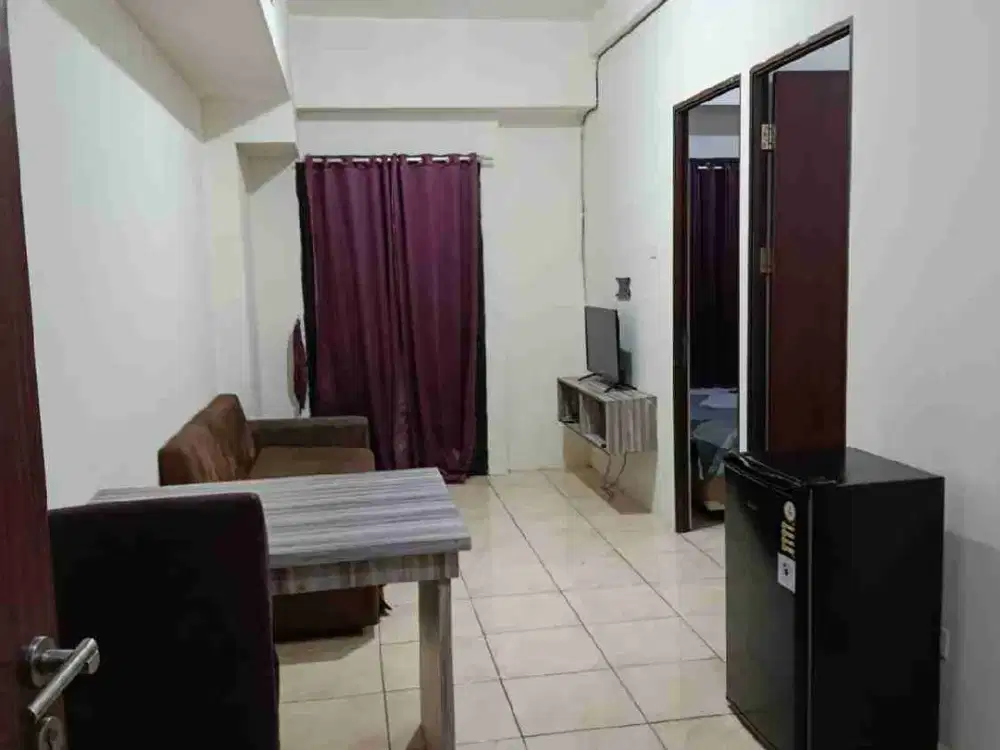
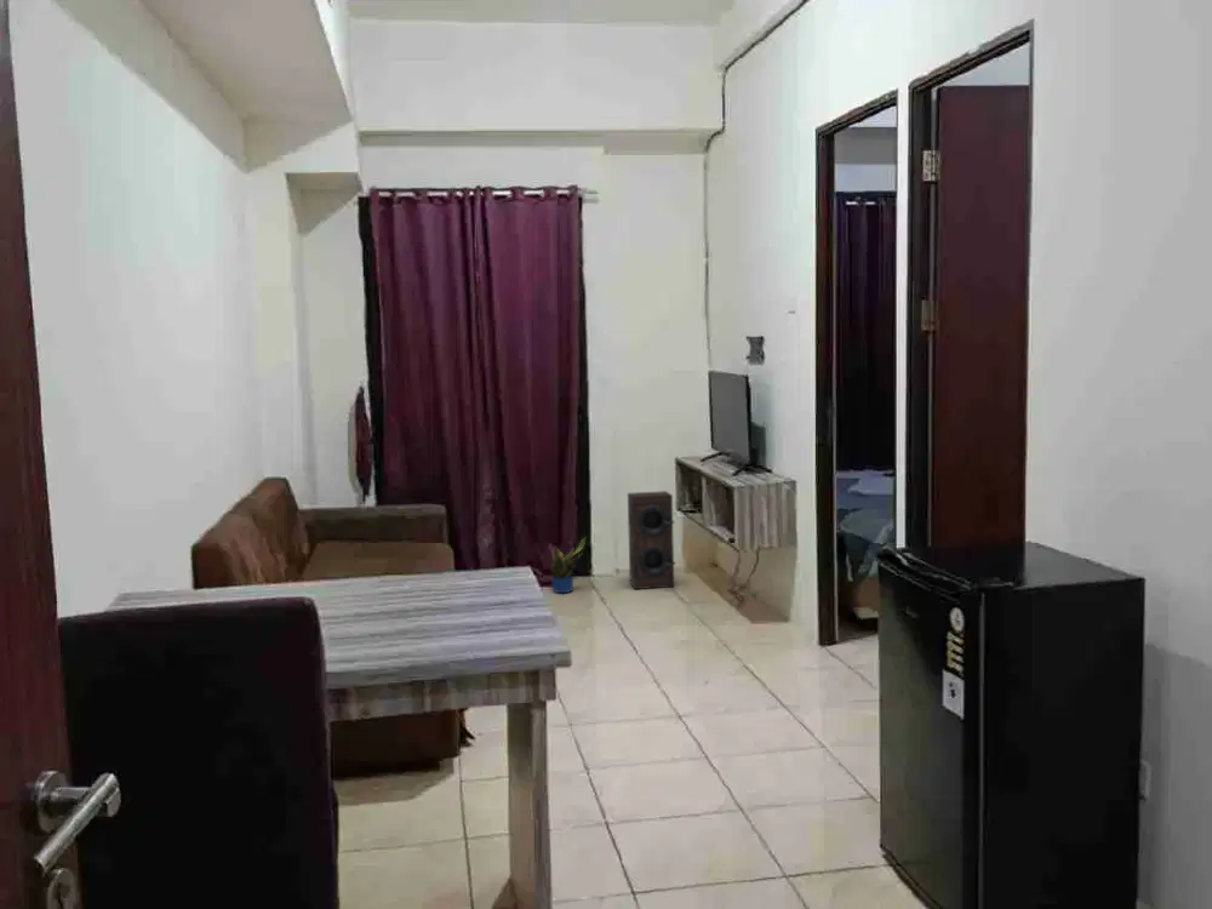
+ speaker [627,490,676,590]
+ potted plant [549,534,588,594]
